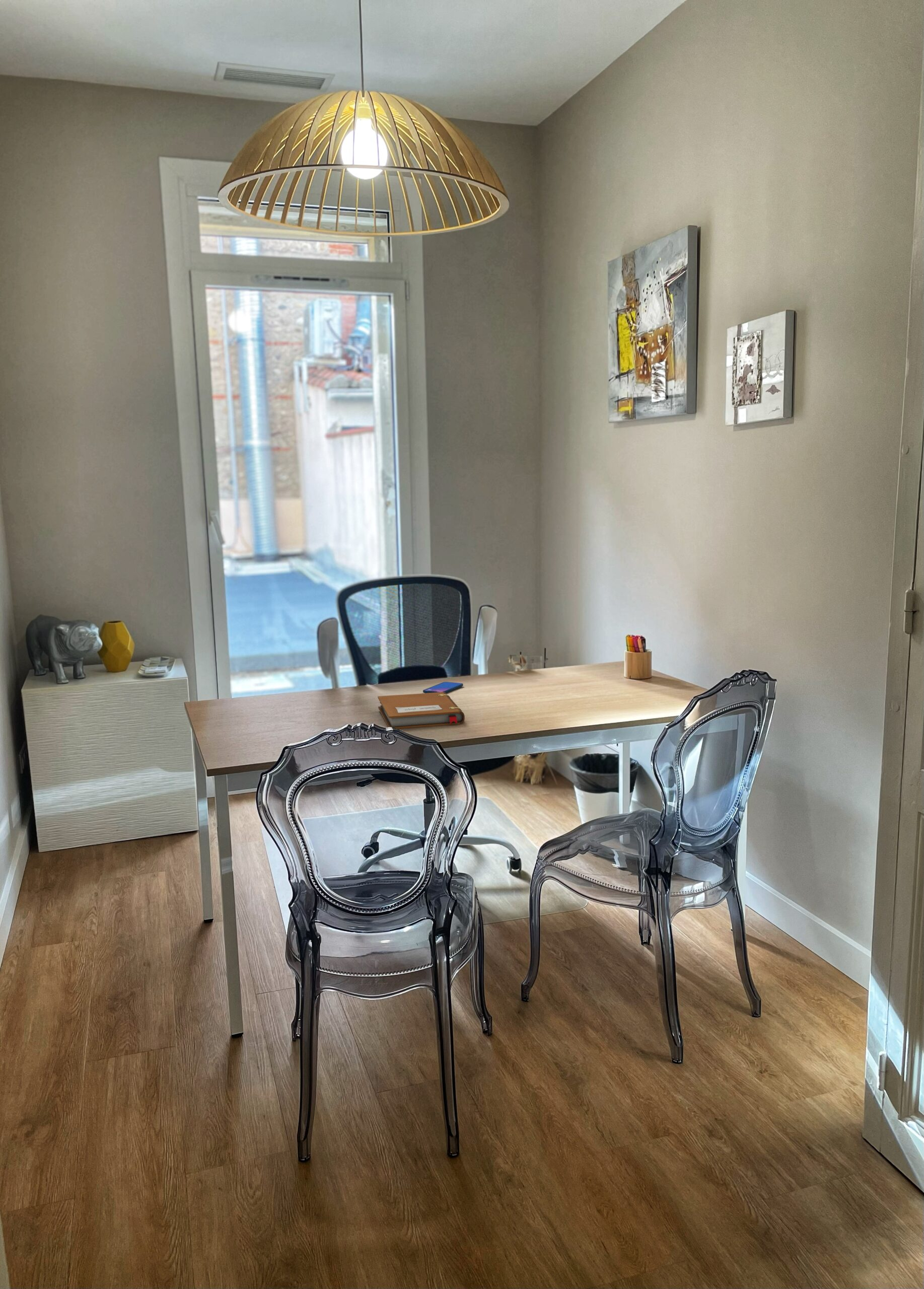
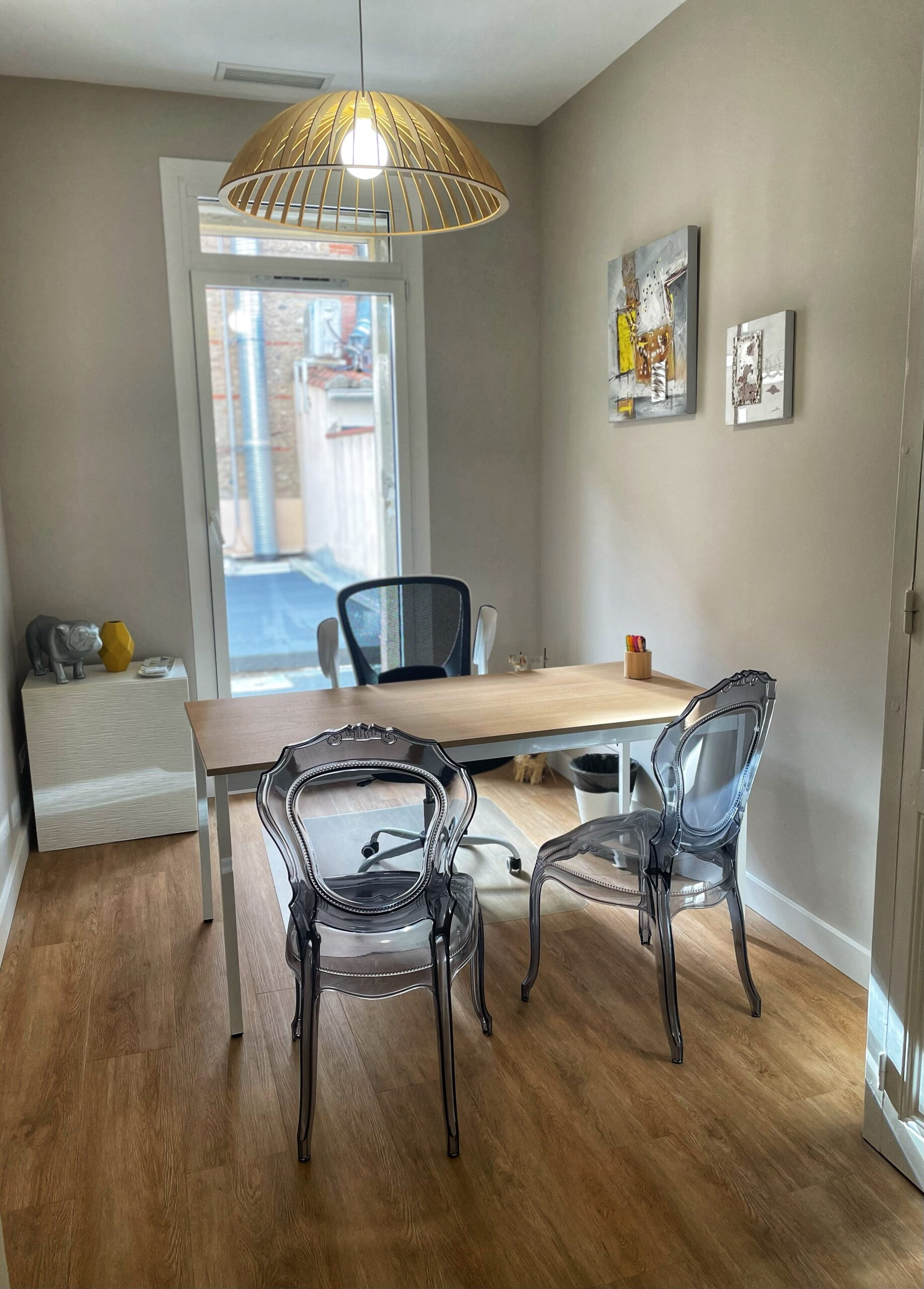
- notebook [377,692,465,729]
- smartphone [422,681,464,693]
